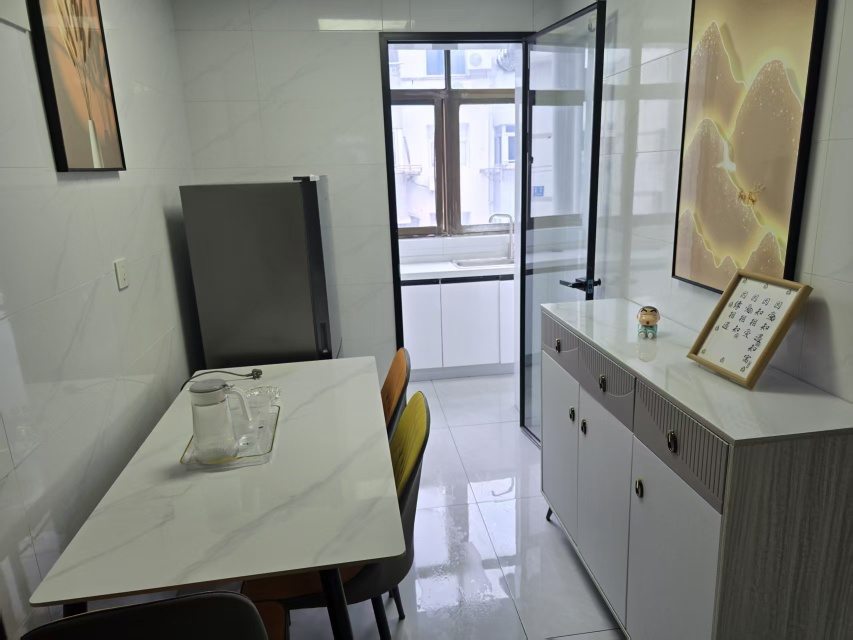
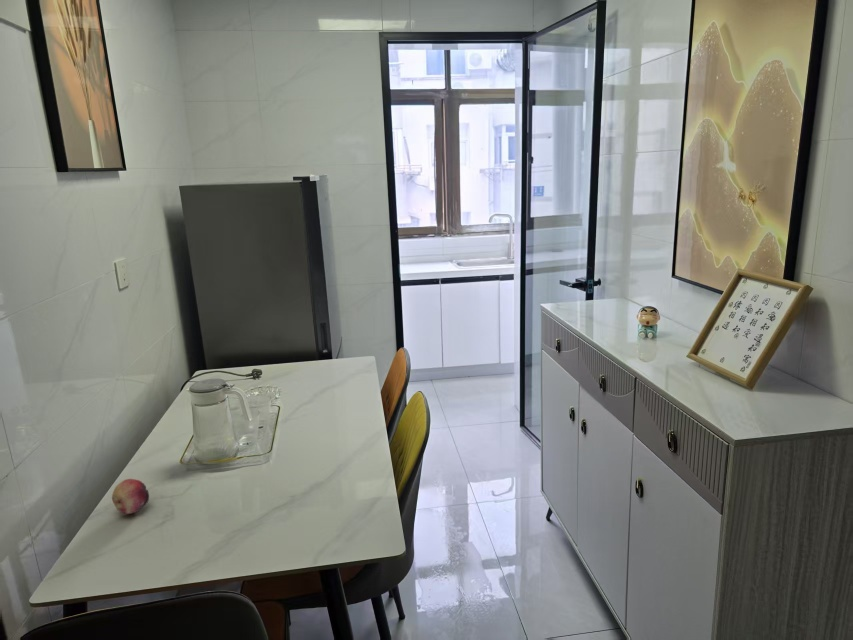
+ fruit [111,478,150,515]
